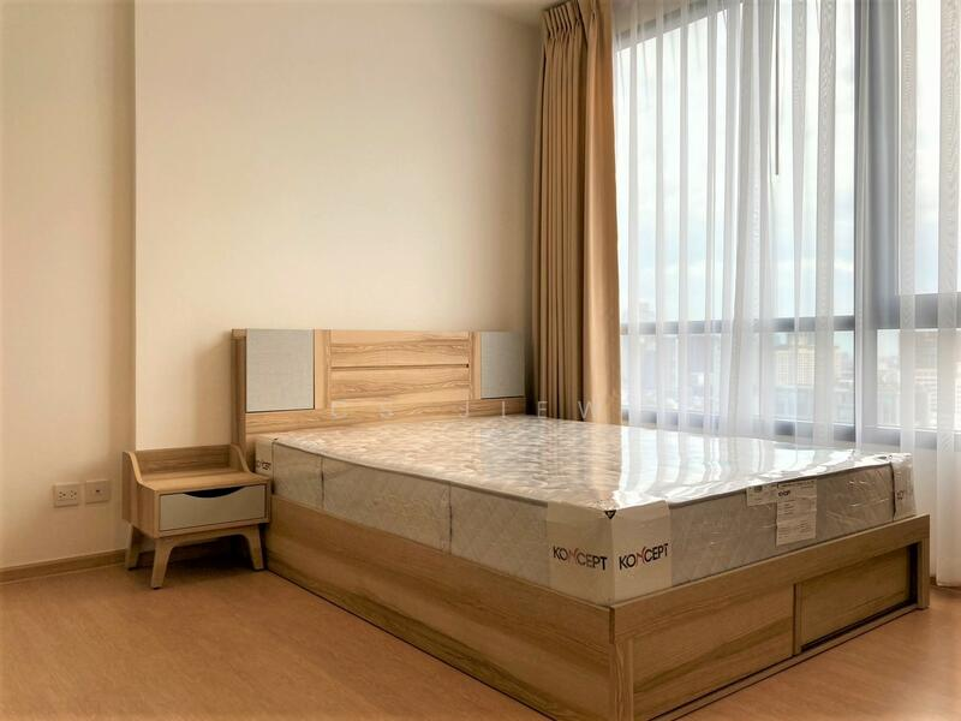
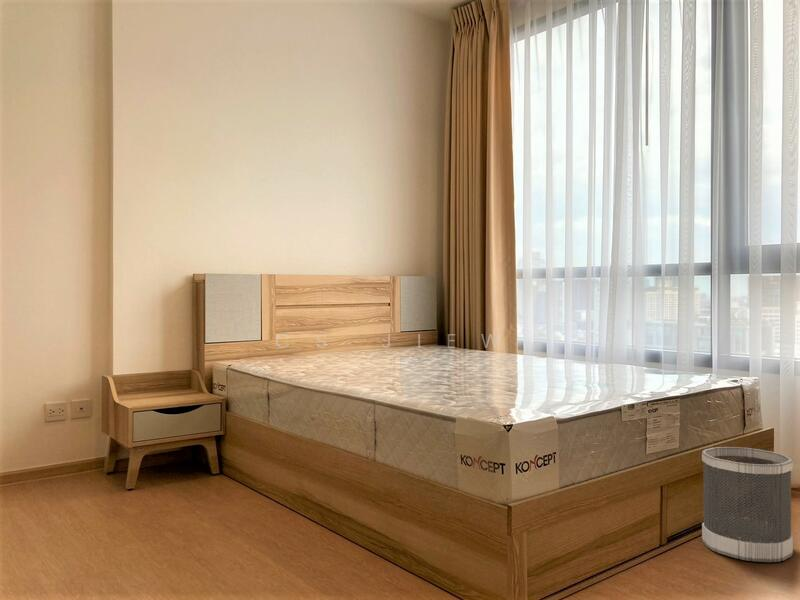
+ wastebasket [701,446,794,563]
